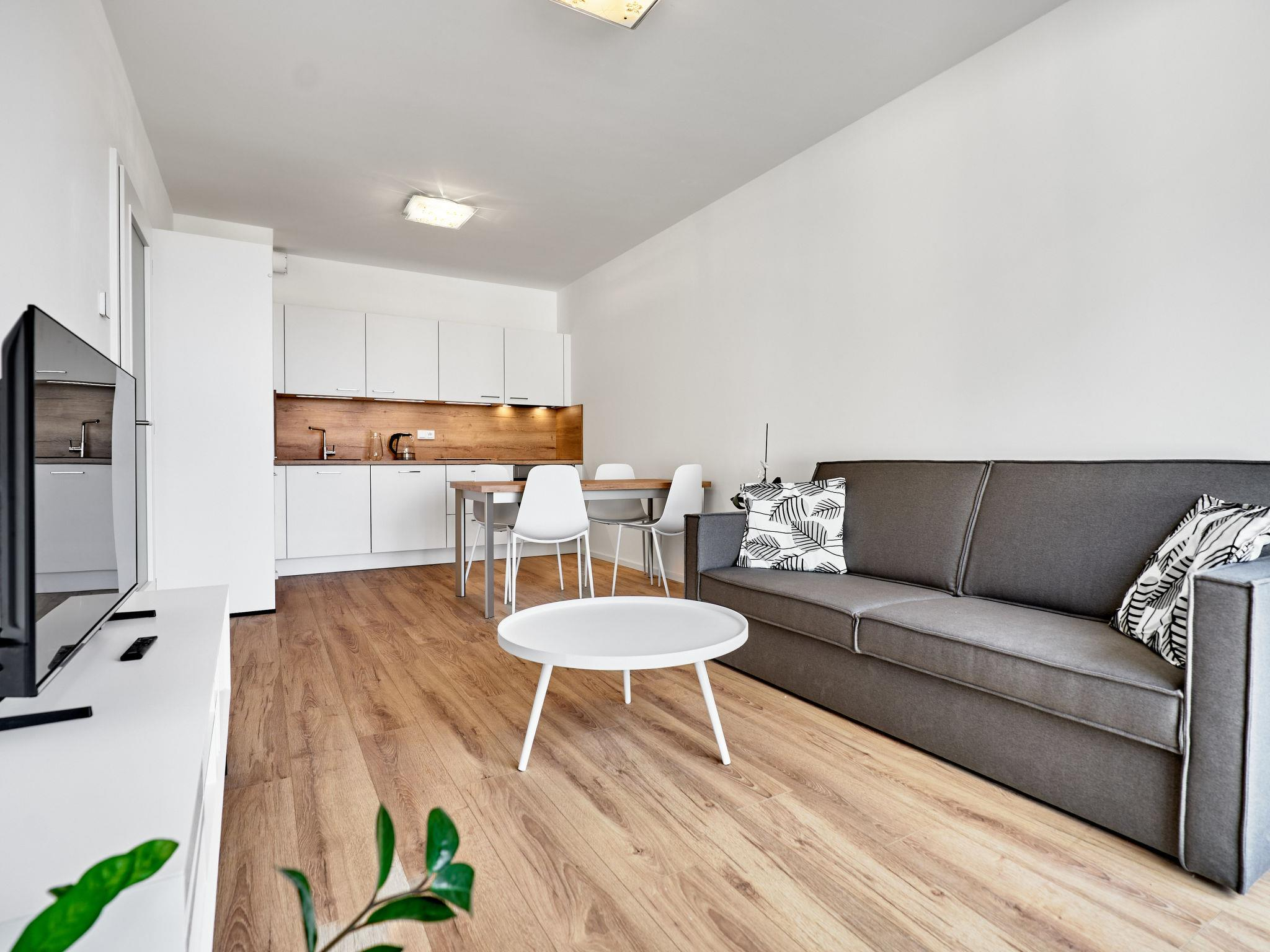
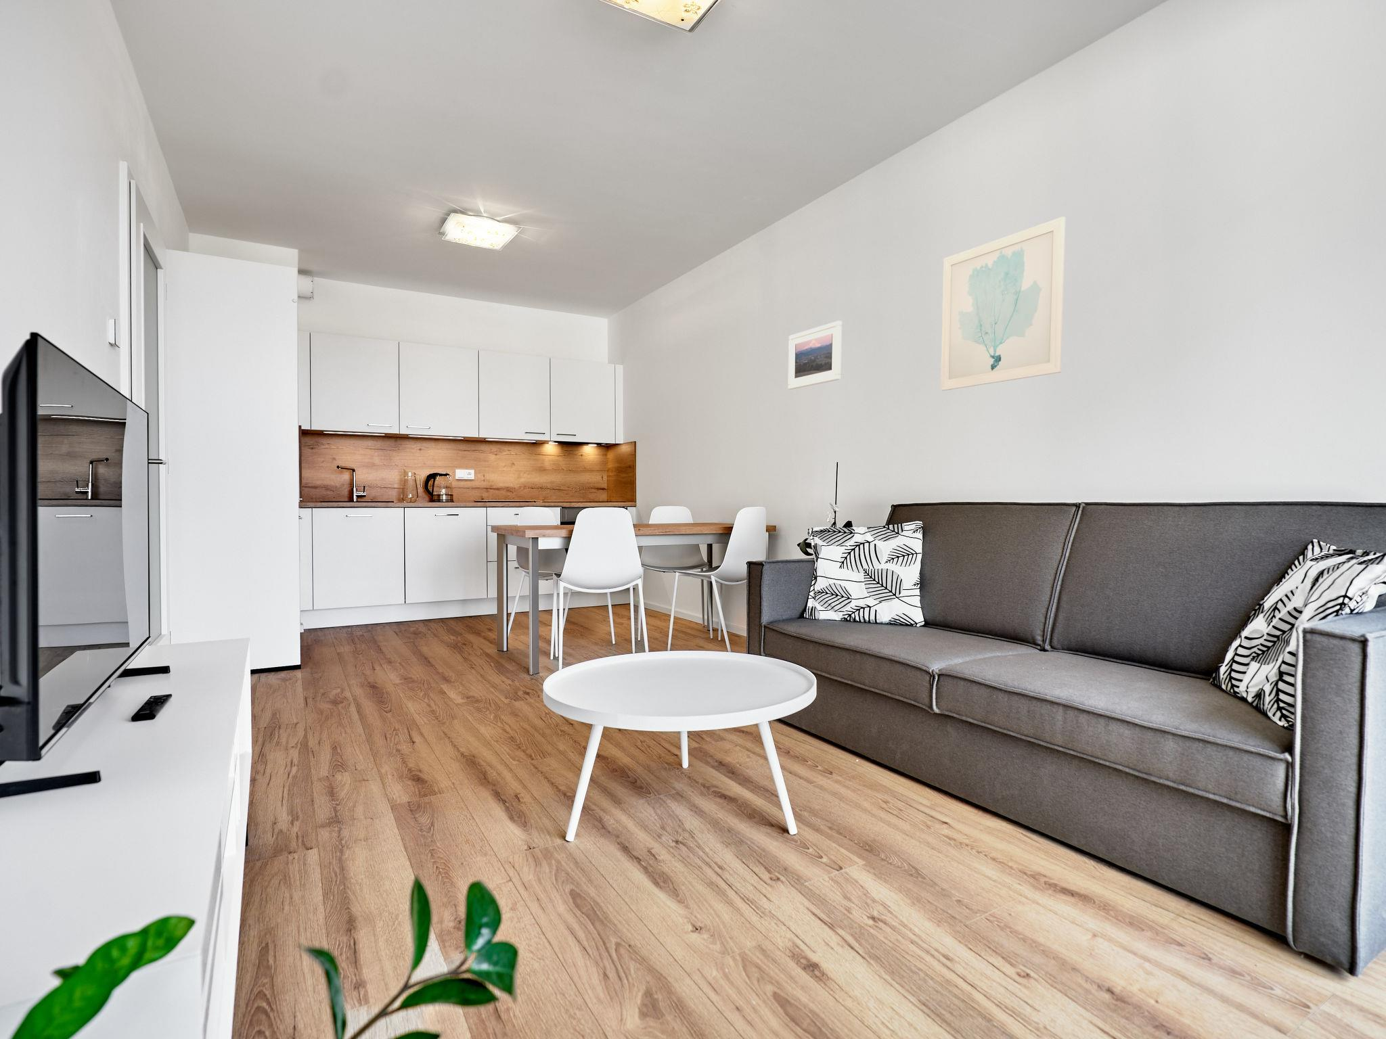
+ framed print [787,320,843,391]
+ wall art [940,216,1066,392]
